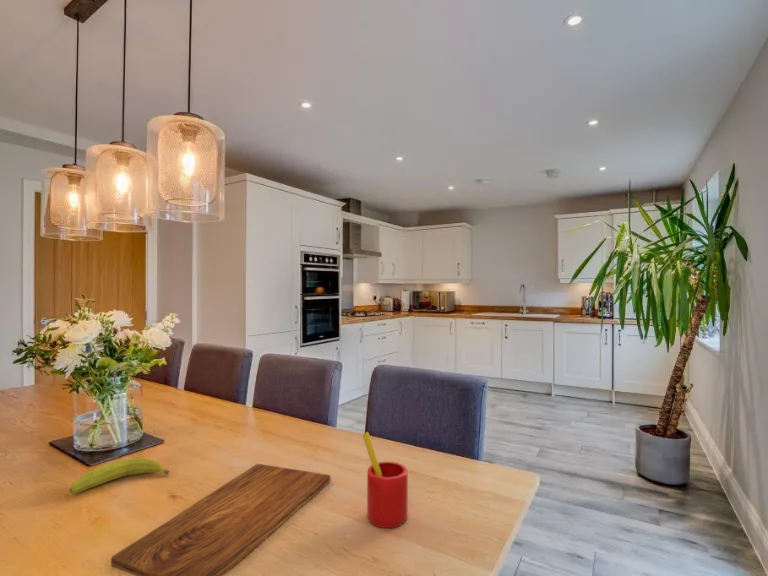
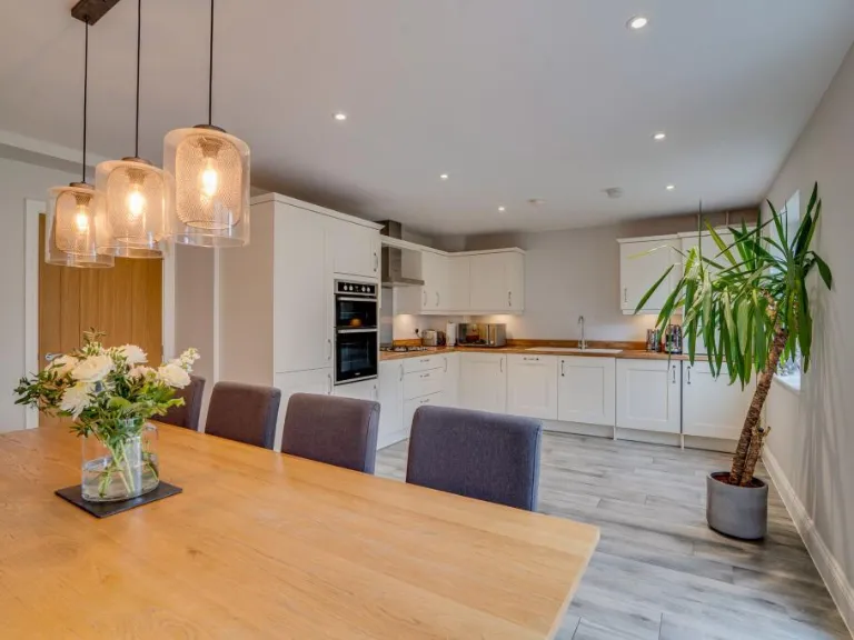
- cutting board [110,463,331,576]
- straw [361,431,409,529]
- fruit [69,457,170,495]
